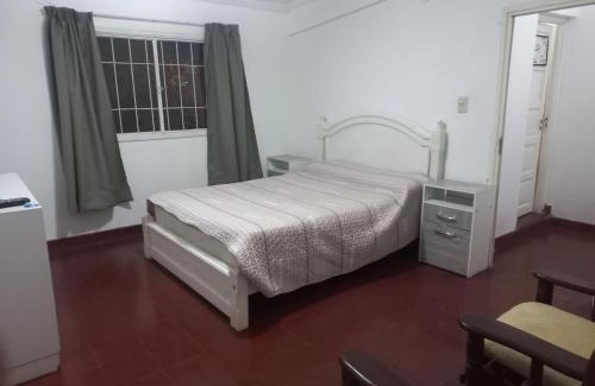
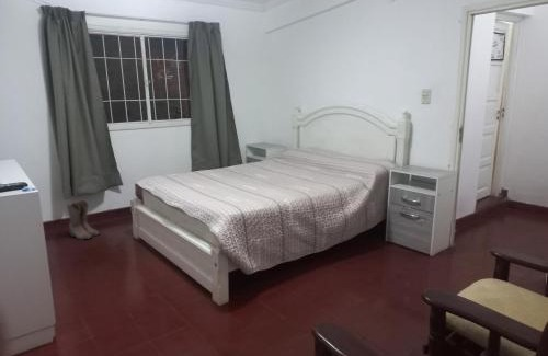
+ boots [66,198,101,240]
